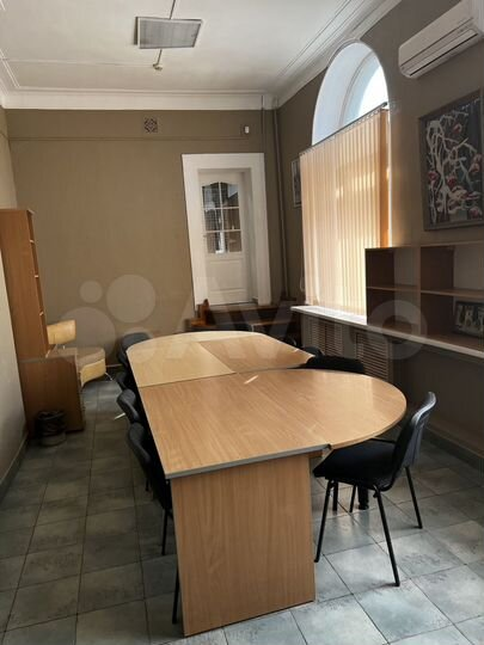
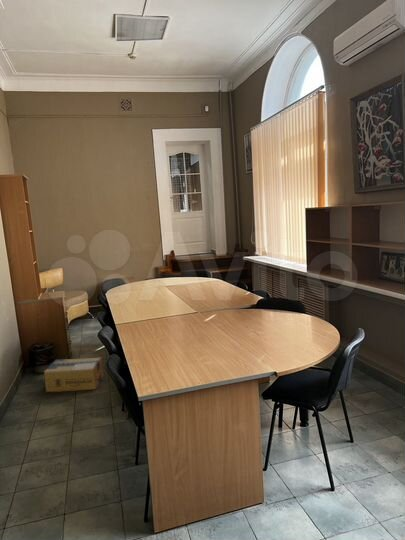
+ cardboard box [43,356,105,393]
